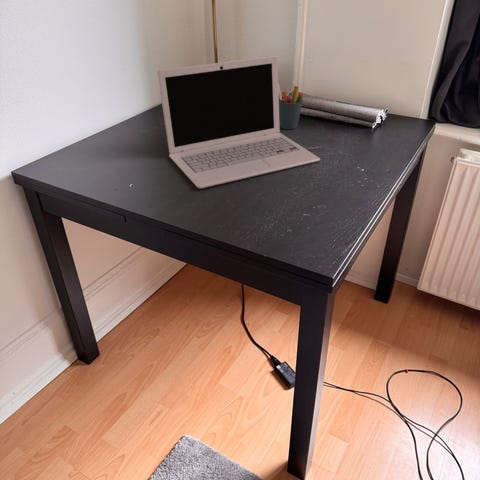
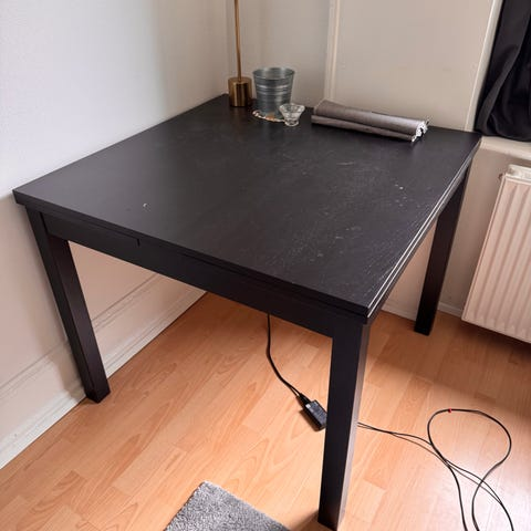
- pen holder [278,82,304,130]
- laptop [157,55,321,190]
